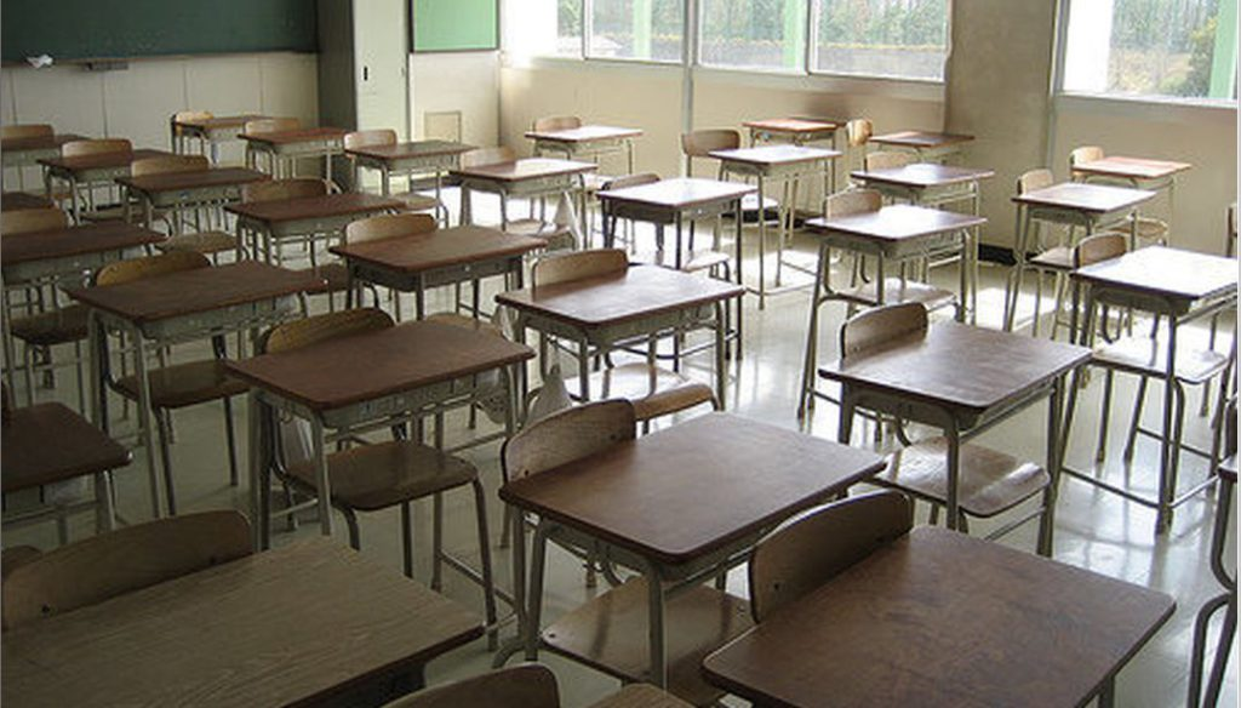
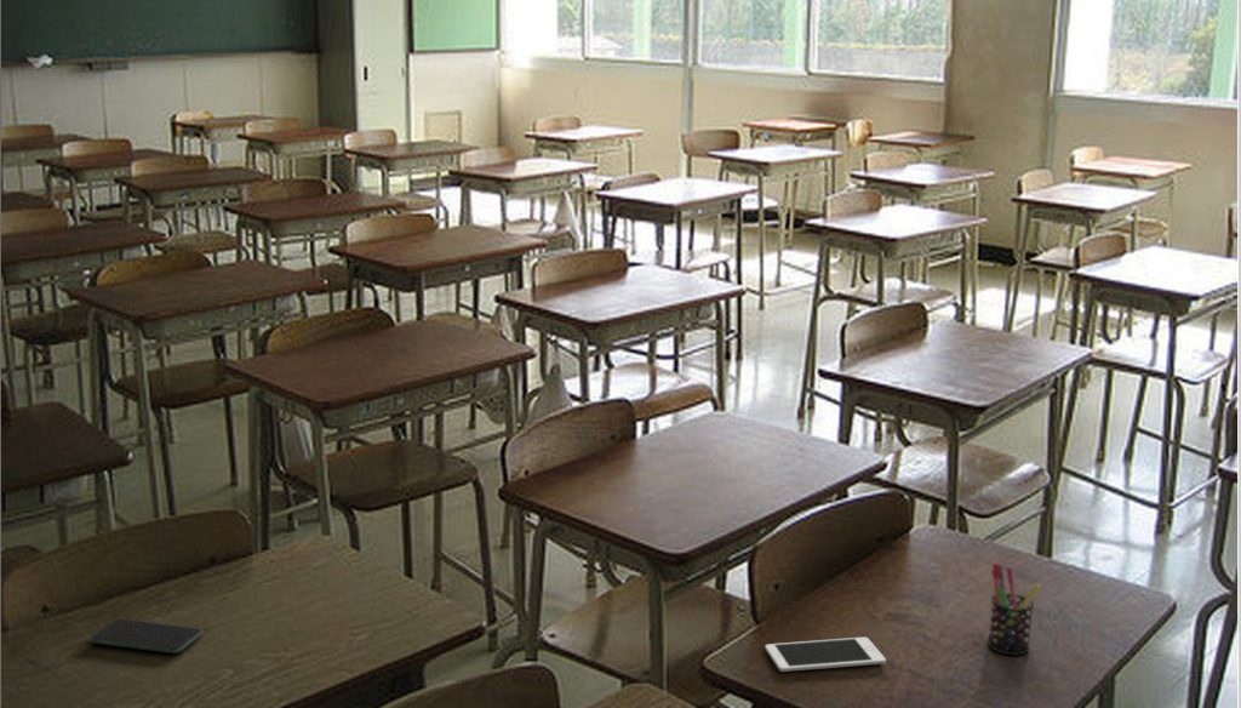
+ cell phone [764,636,887,673]
+ smartphone [90,618,204,655]
+ pen holder [986,561,1042,656]
